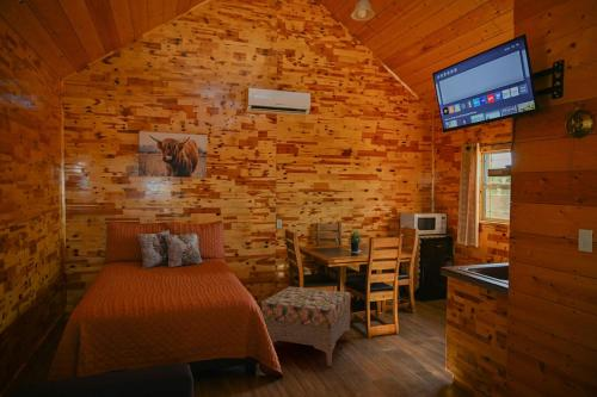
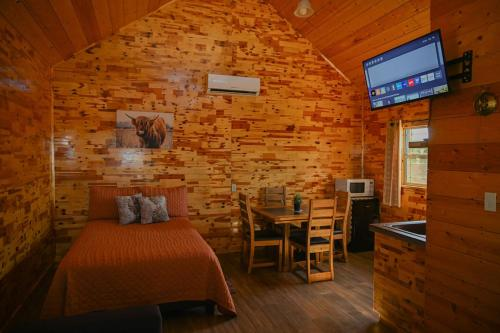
- ottoman [260,286,351,367]
